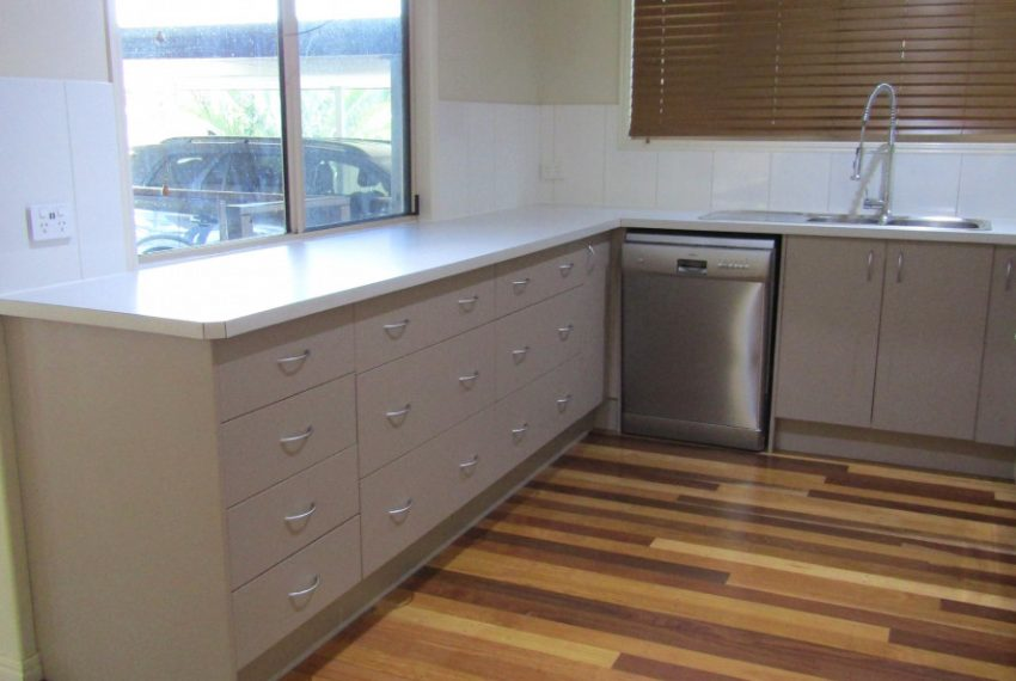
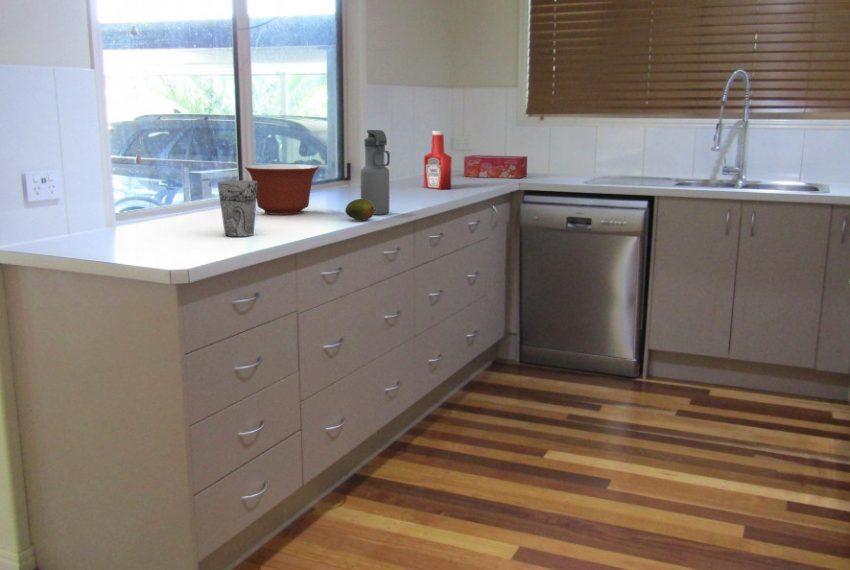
+ fruit [344,198,376,221]
+ water bottle [360,129,391,216]
+ mixing bowl [244,163,320,216]
+ soap bottle [423,130,453,190]
+ cup [216,179,257,238]
+ tissue box [463,154,528,179]
